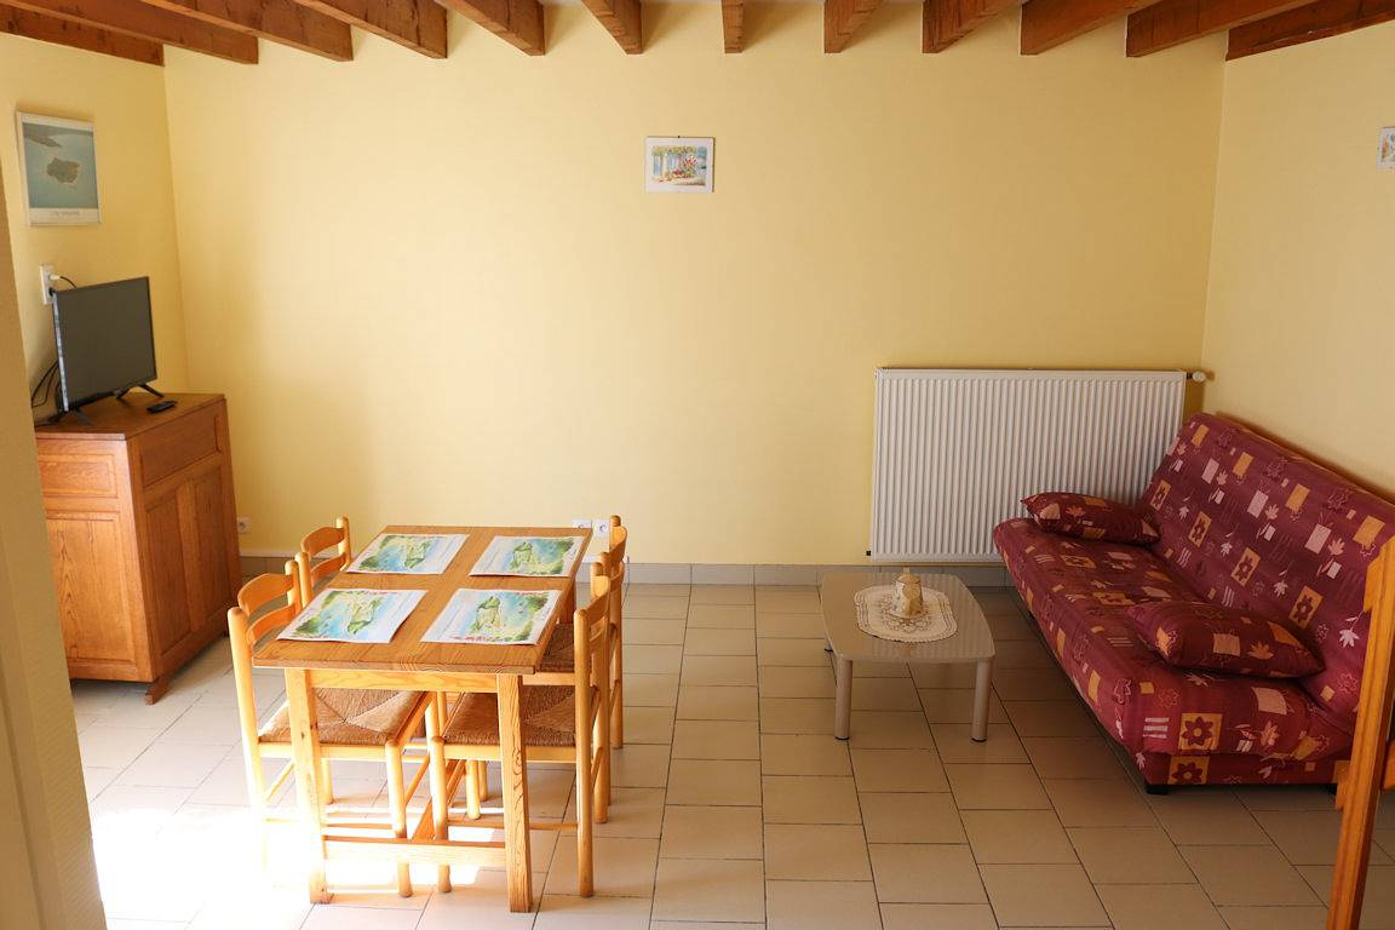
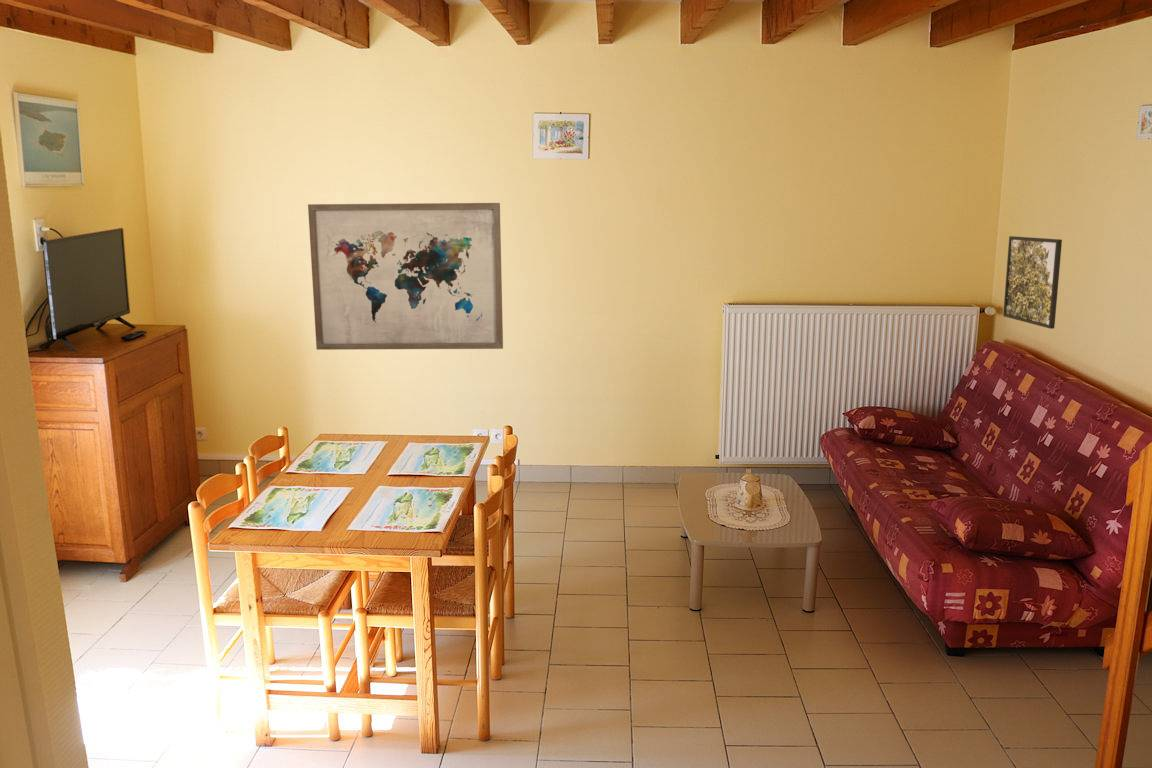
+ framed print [1002,235,1063,330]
+ wall art [307,202,504,351]
